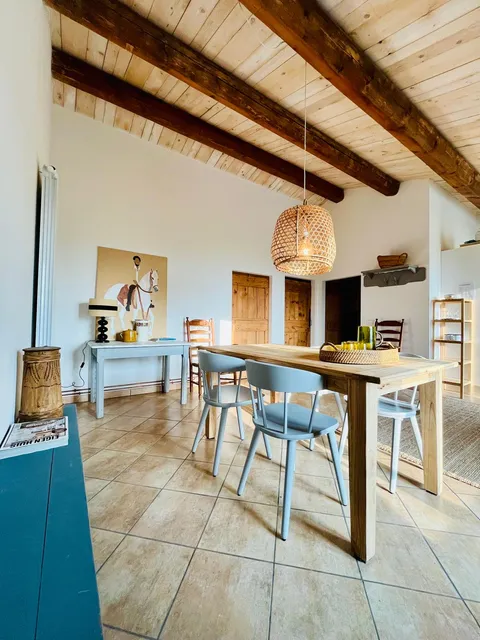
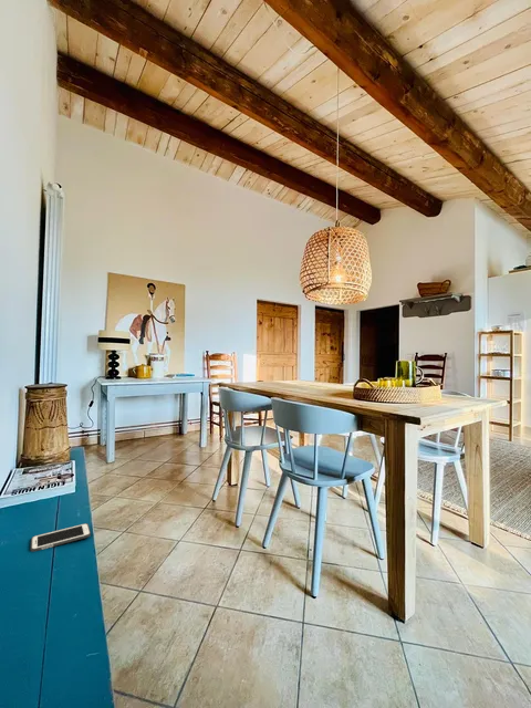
+ cell phone [30,522,92,553]
